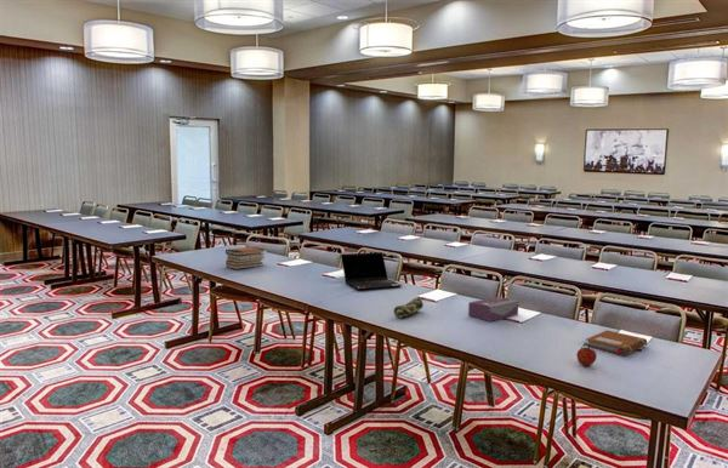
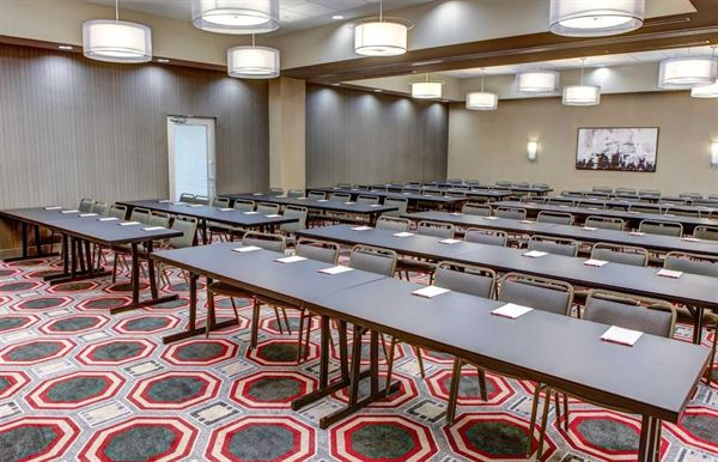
- tissue box [467,296,519,323]
- notebook [585,329,648,356]
- pencil case [393,297,425,319]
- book stack [224,246,267,270]
- fruit [575,341,598,367]
- laptop computer [340,251,403,291]
